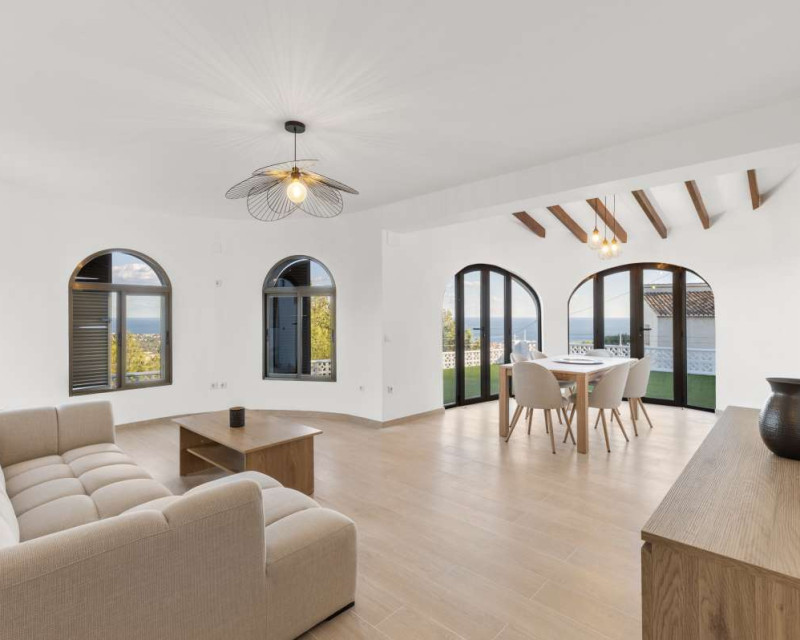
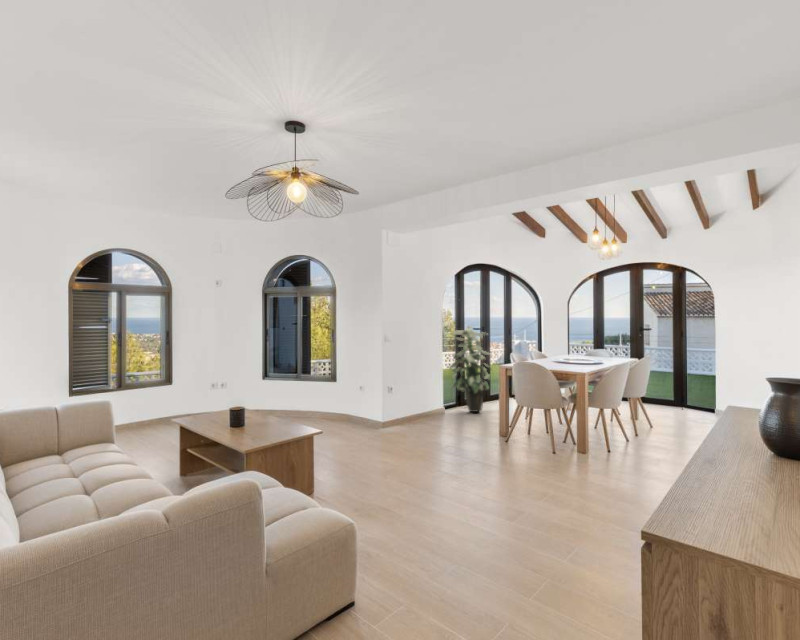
+ indoor plant [448,325,494,413]
